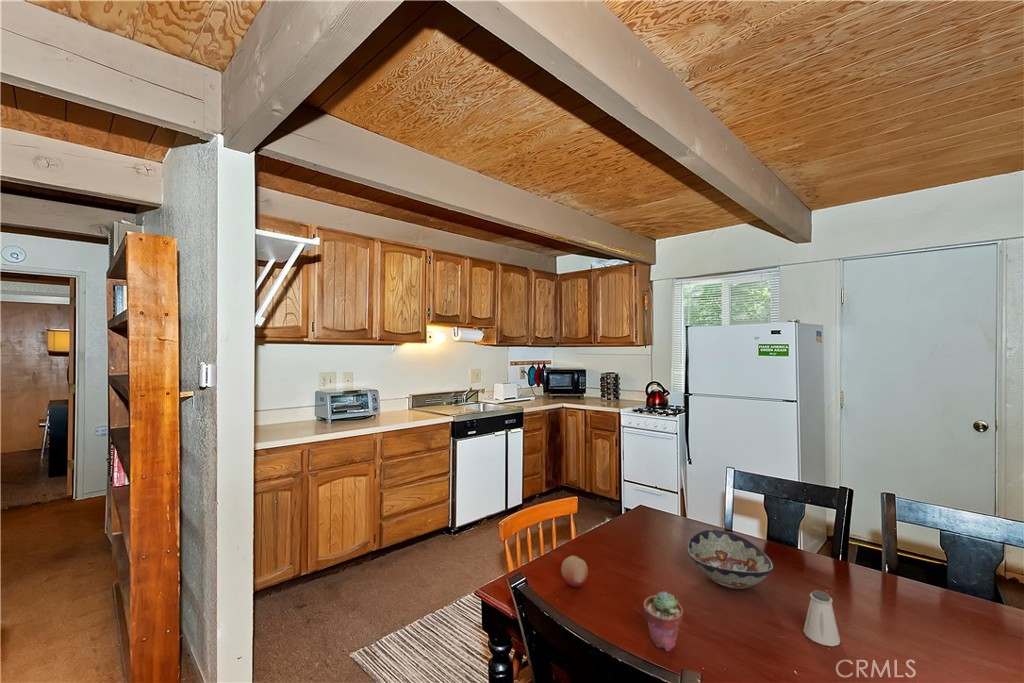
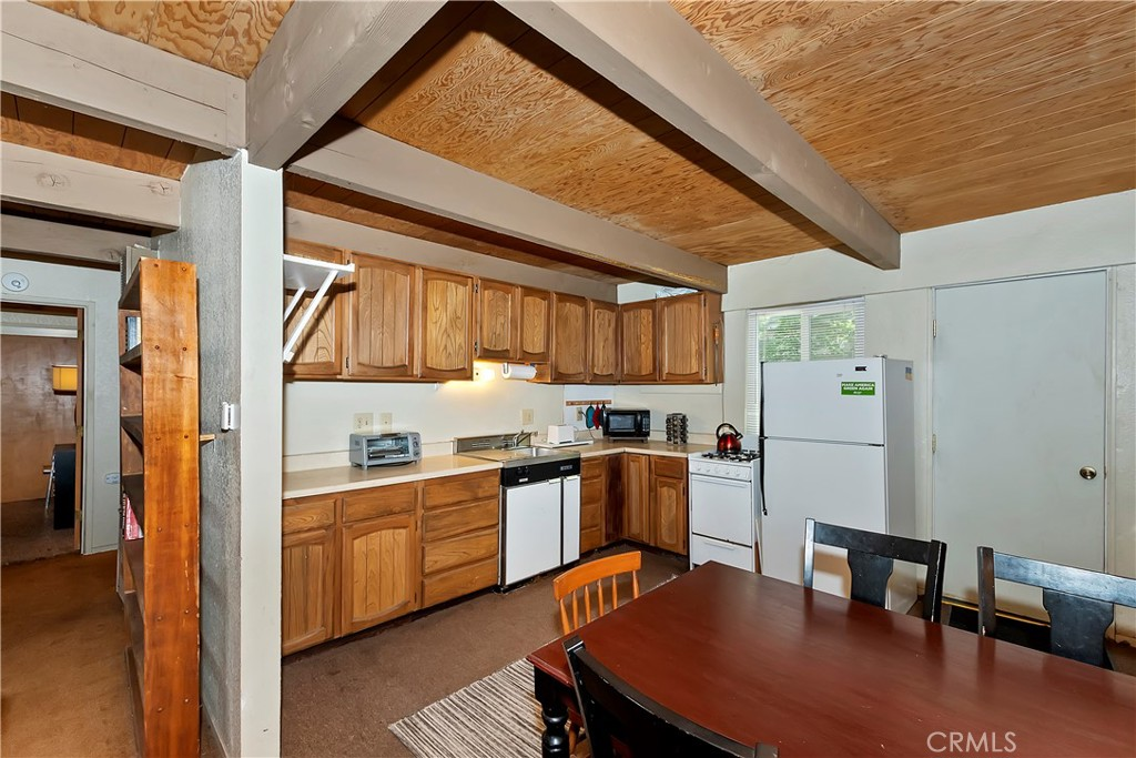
- saltshaker [803,589,841,647]
- potted succulent [643,590,685,652]
- decorative bowl [686,529,775,590]
- fruit [560,555,589,588]
